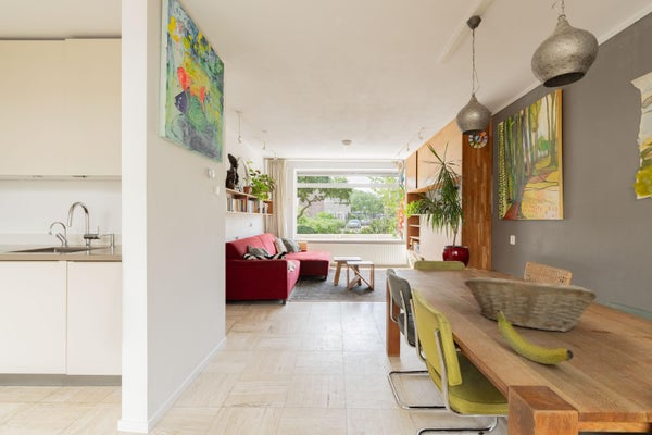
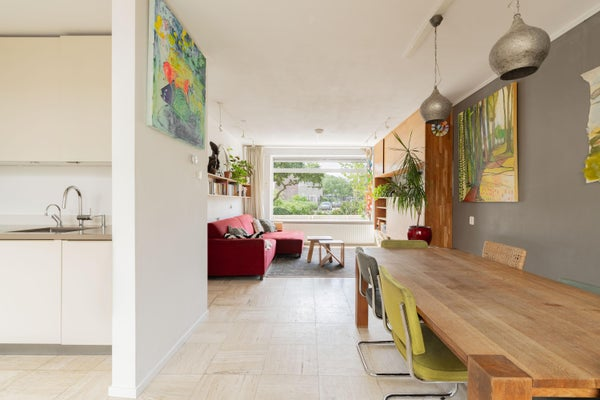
- fruit basket [463,276,598,333]
- fruit [496,309,575,365]
